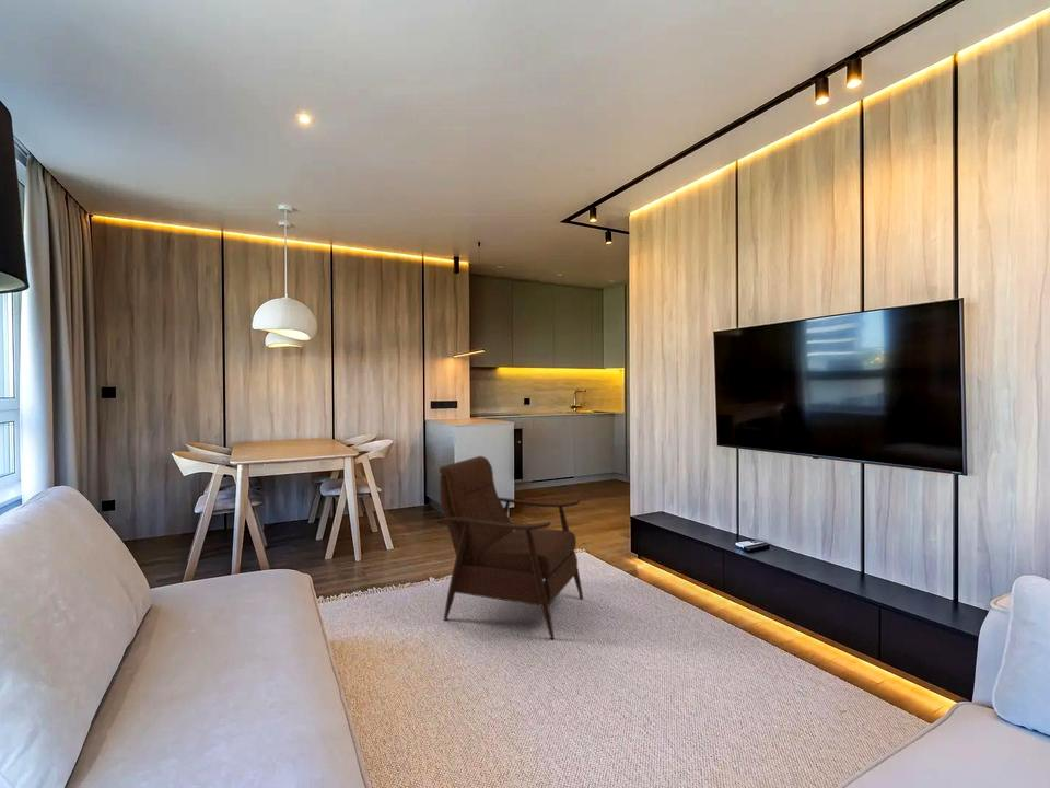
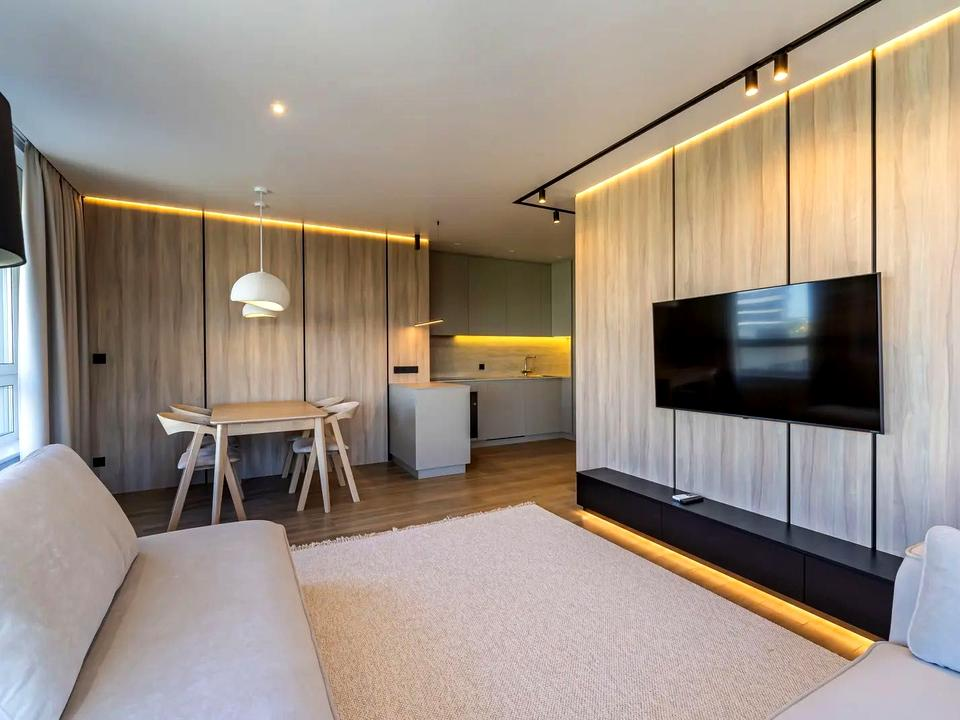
- armchair [439,455,584,640]
